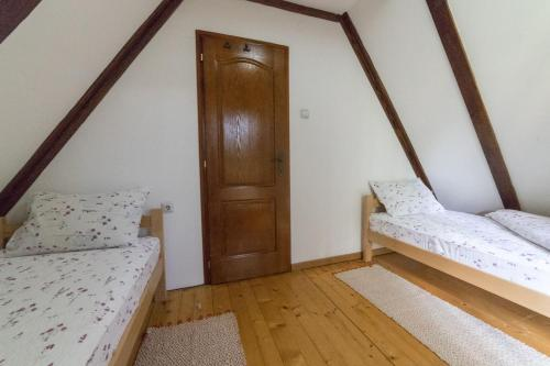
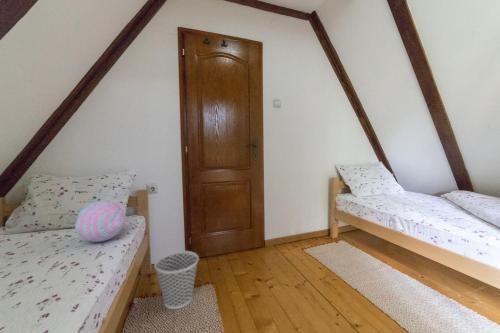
+ cushion [74,199,127,243]
+ wastebasket [153,250,200,310]
